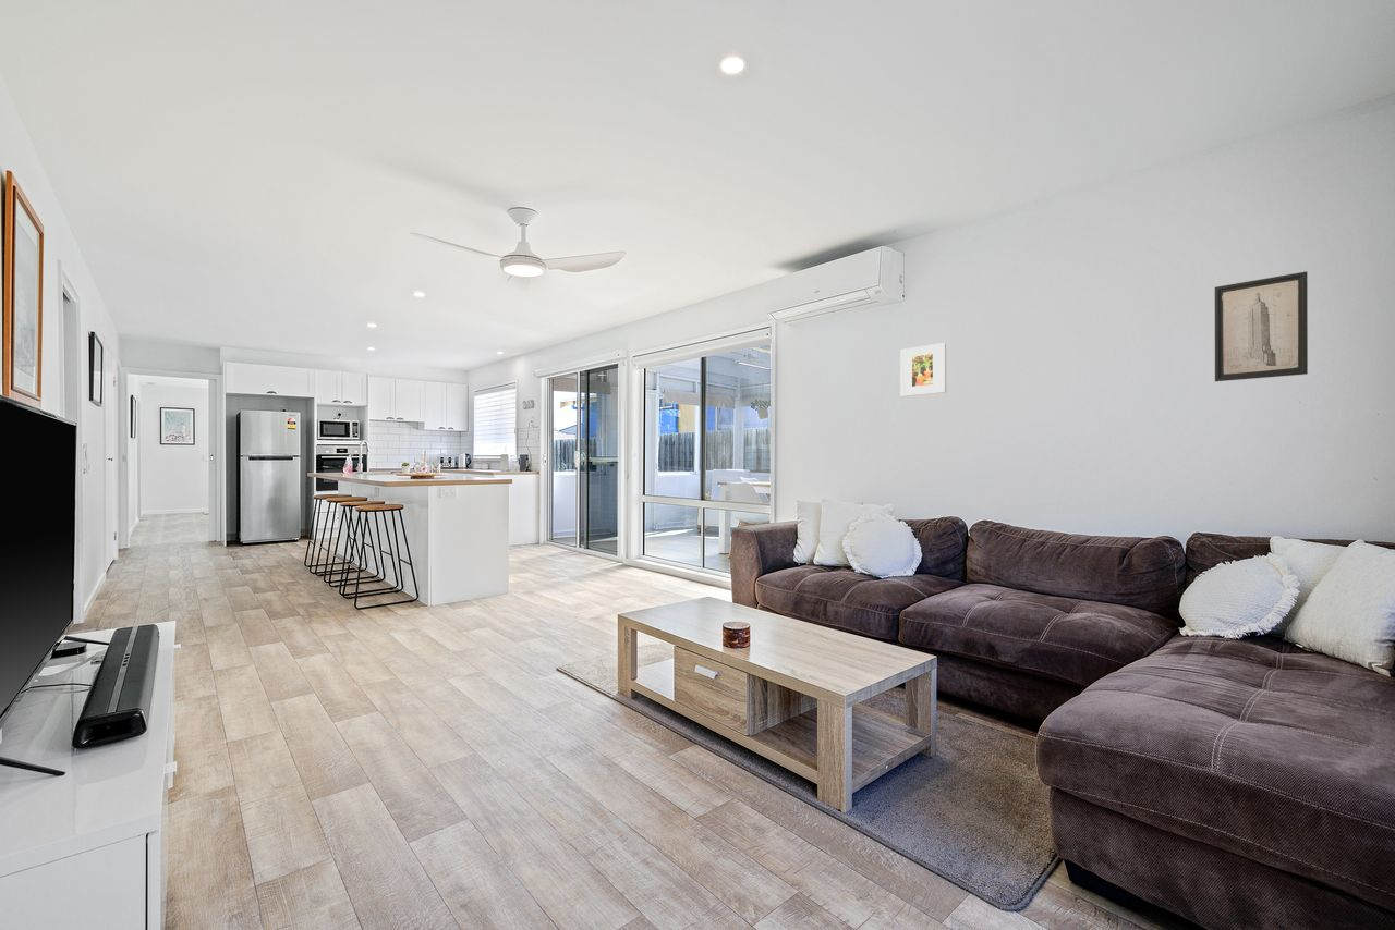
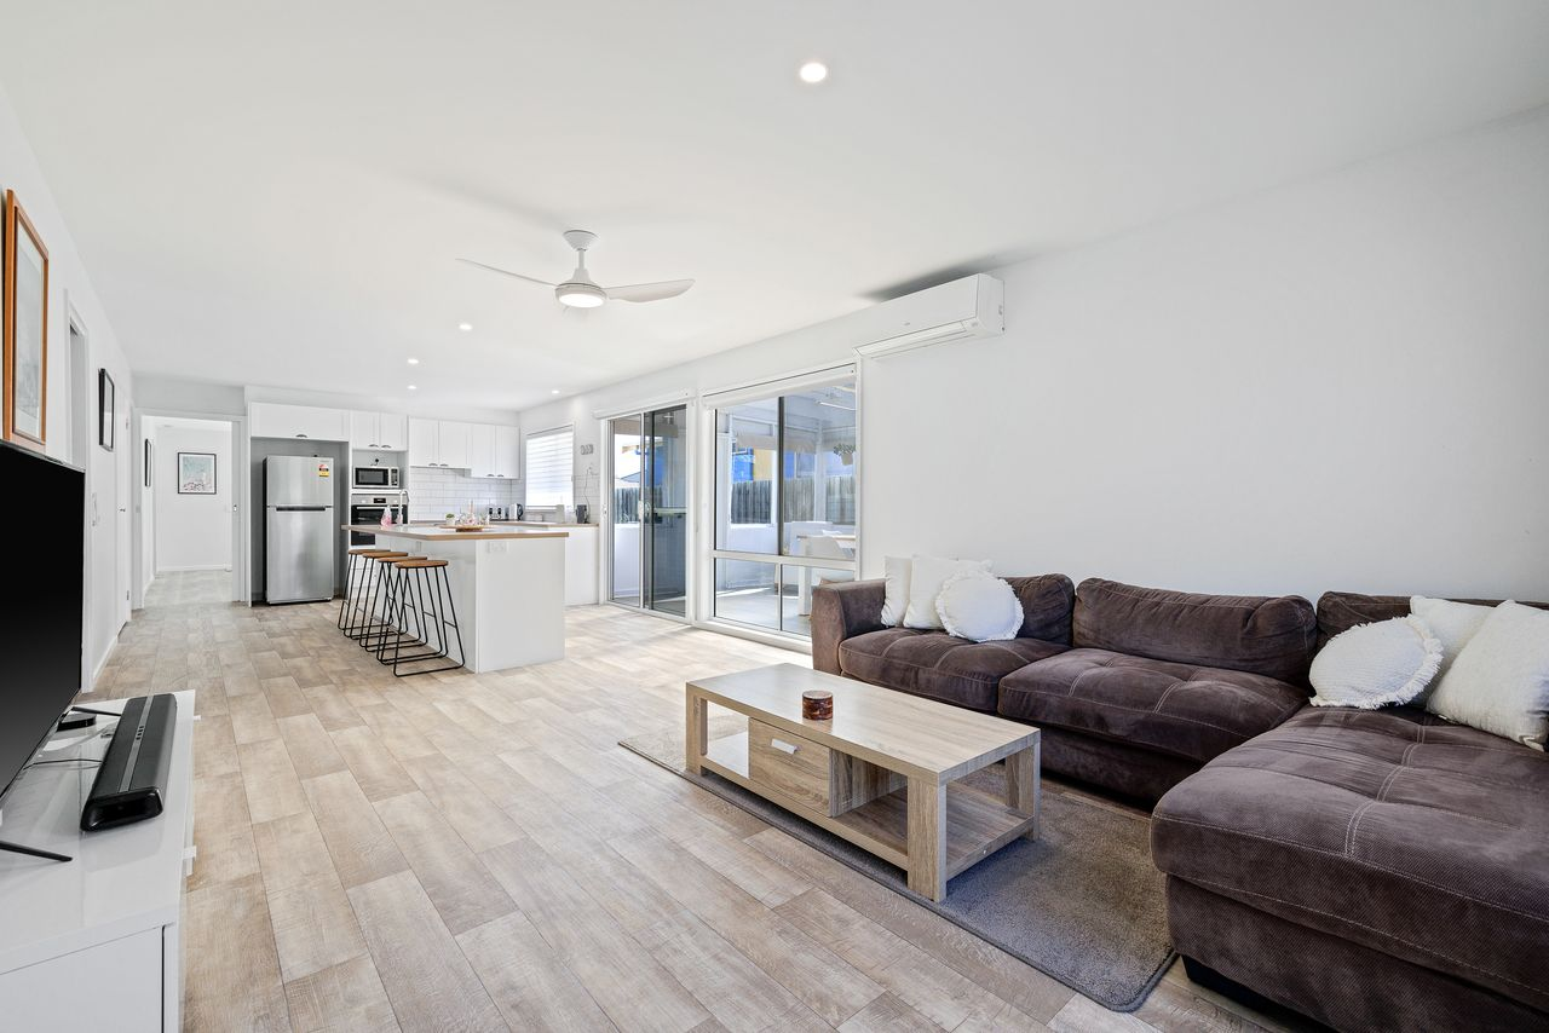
- wall art [1214,270,1309,382]
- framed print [899,342,947,397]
